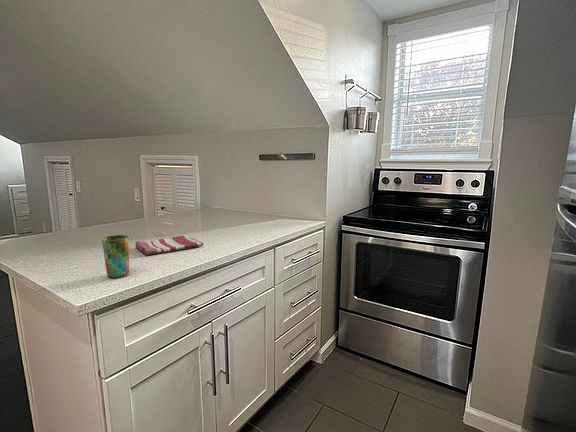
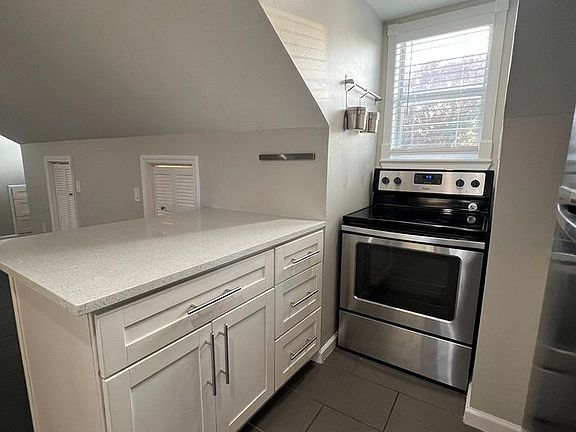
- cup [101,234,130,279]
- dish towel [135,234,204,256]
